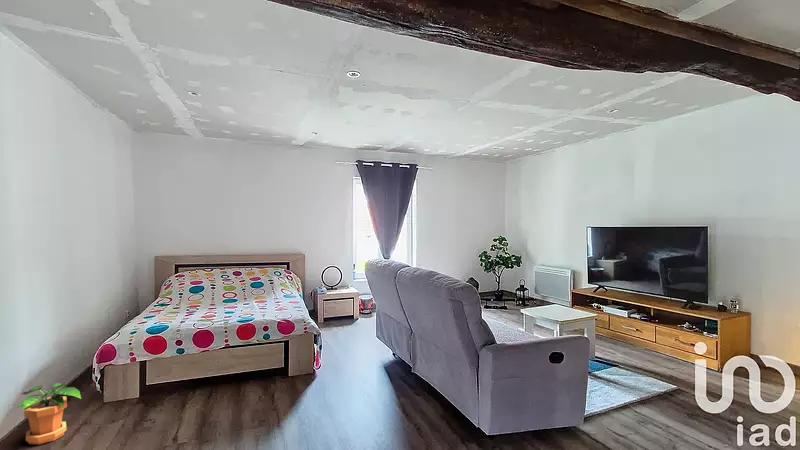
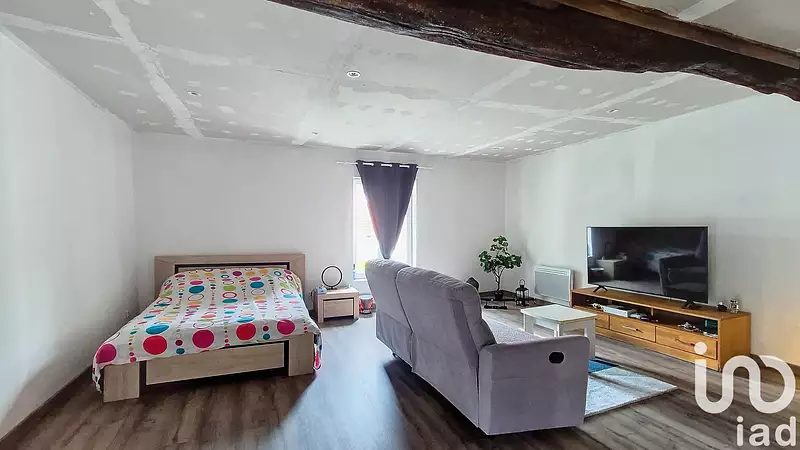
- potted plant [15,382,82,445]
